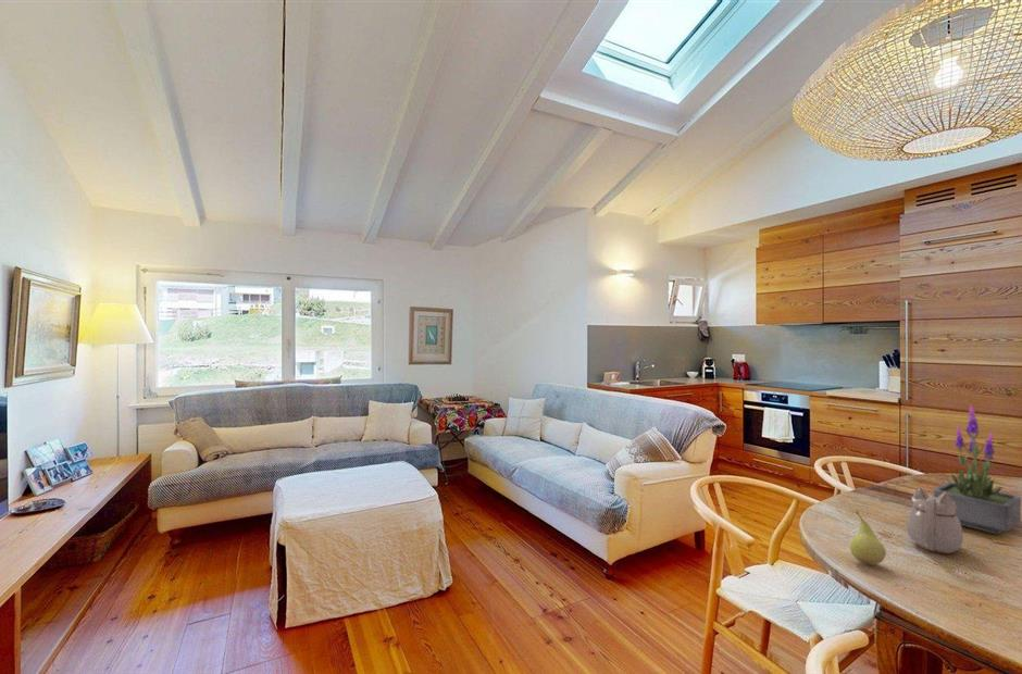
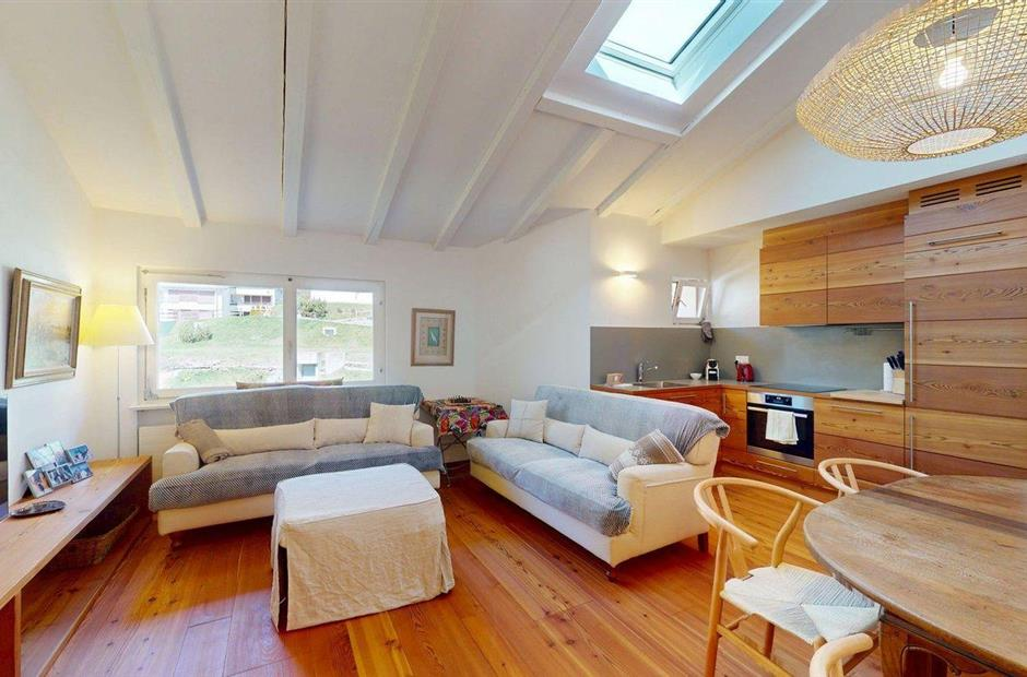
- fruit [849,509,887,566]
- teapot [906,487,964,554]
- potted plant [932,403,1022,536]
